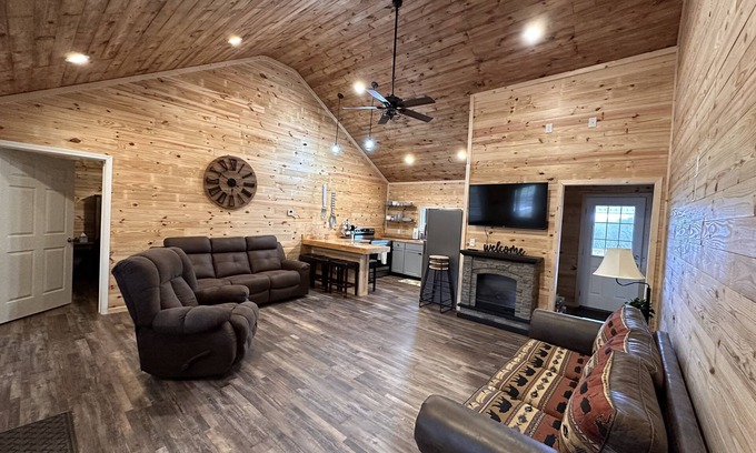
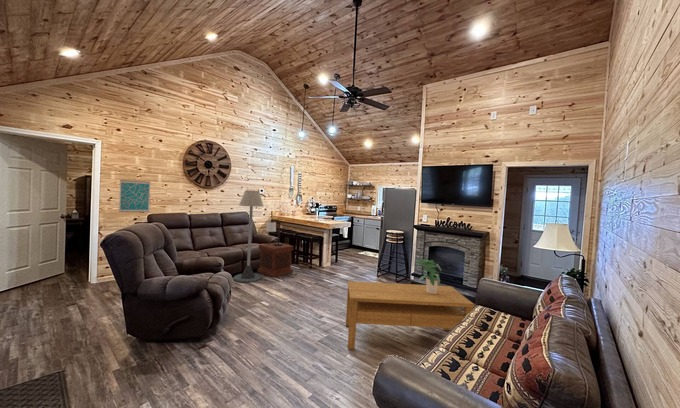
+ lamp [265,218,284,246]
+ side table [257,242,295,278]
+ coffee table [345,280,475,350]
+ floor lamp [233,189,264,284]
+ wall art [118,179,151,213]
+ potted plant [415,258,443,294]
